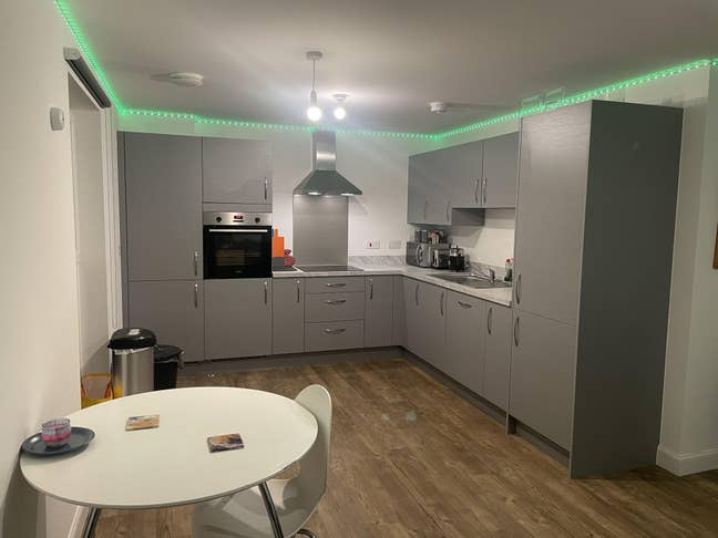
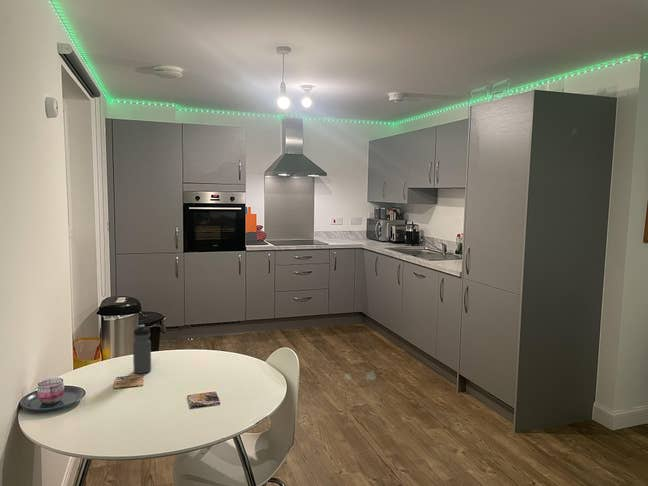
+ water bottle [132,324,152,375]
